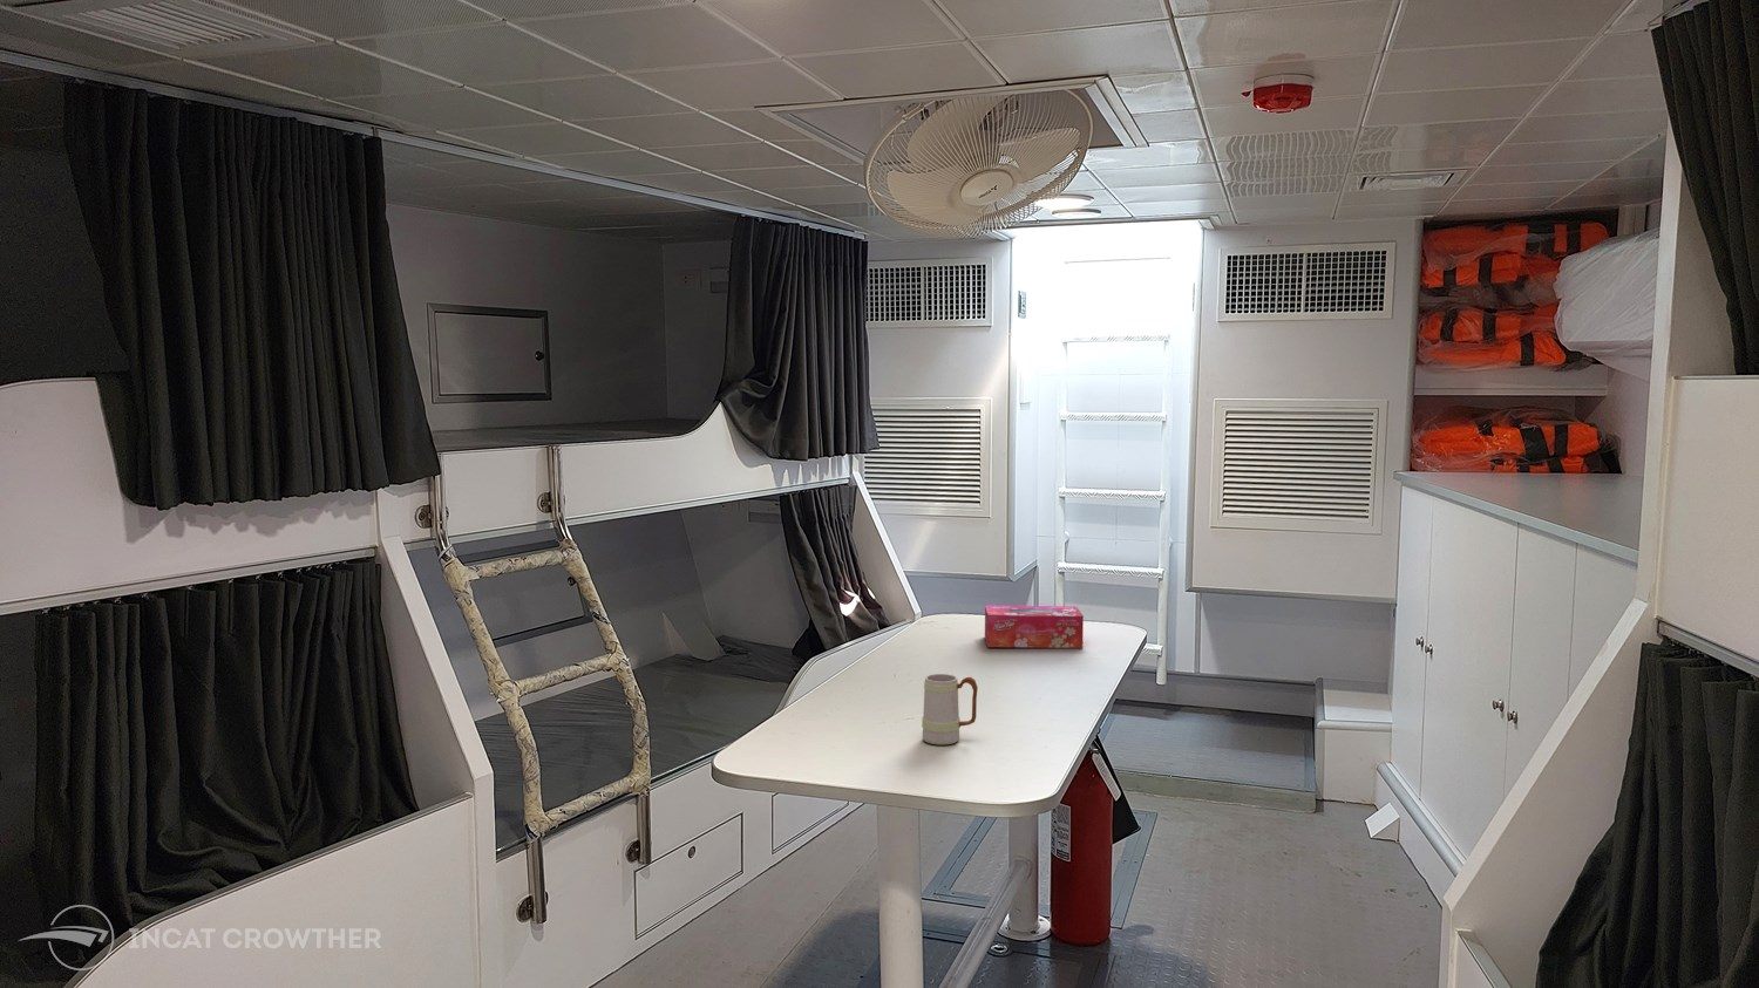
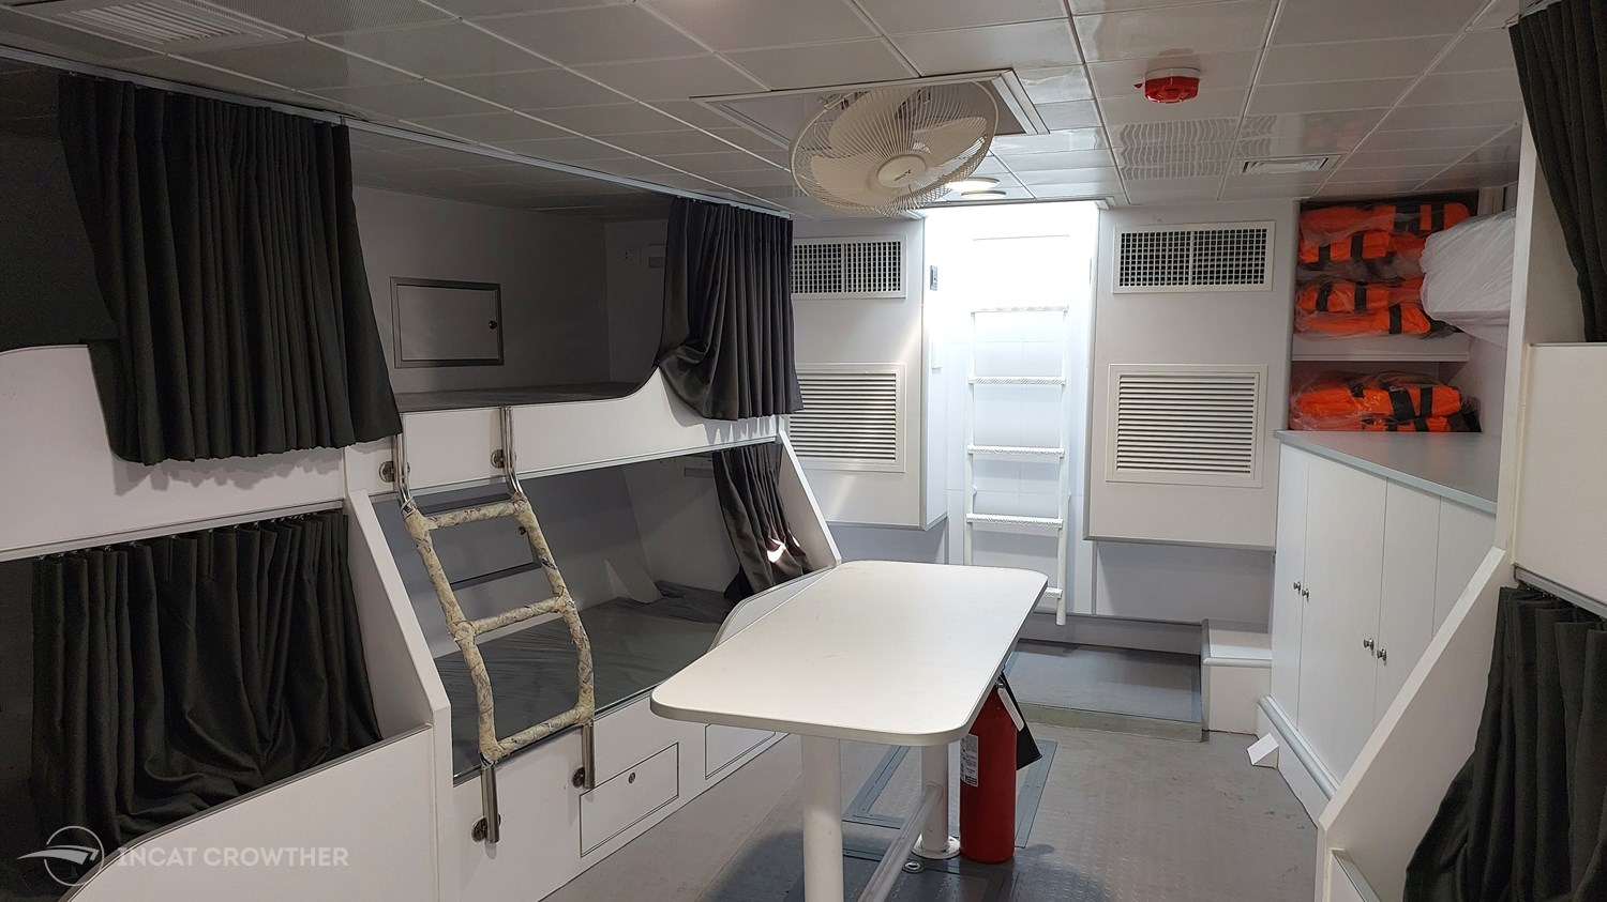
- tissue box [983,605,1085,650]
- mug [921,673,980,745]
